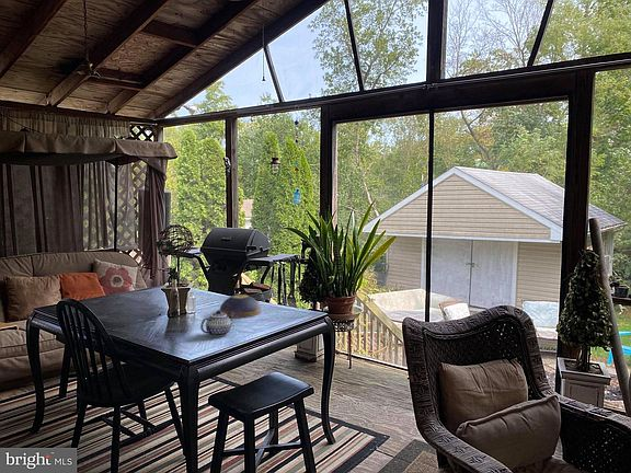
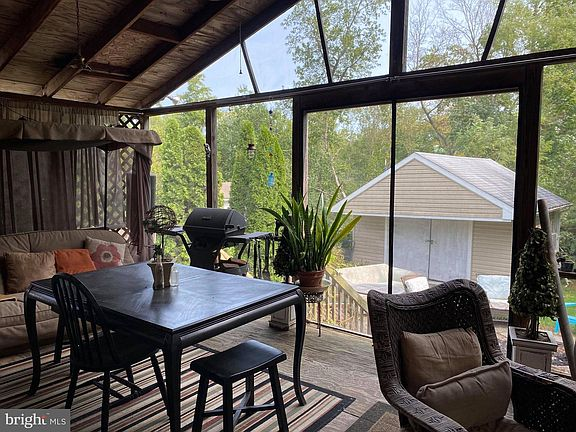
- decorative bowl [219,293,262,319]
- teapot [199,310,234,337]
